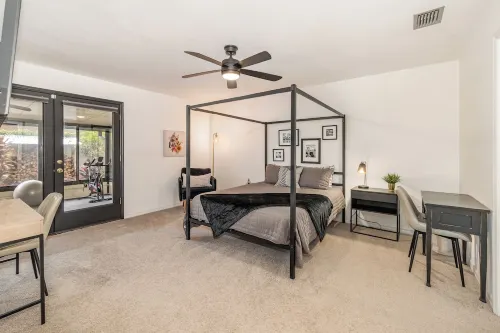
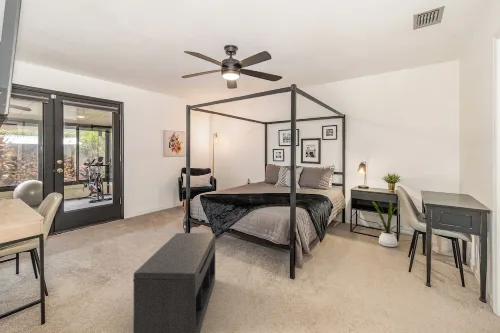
+ bench [132,232,216,333]
+ house plant [368,193,406,248]
